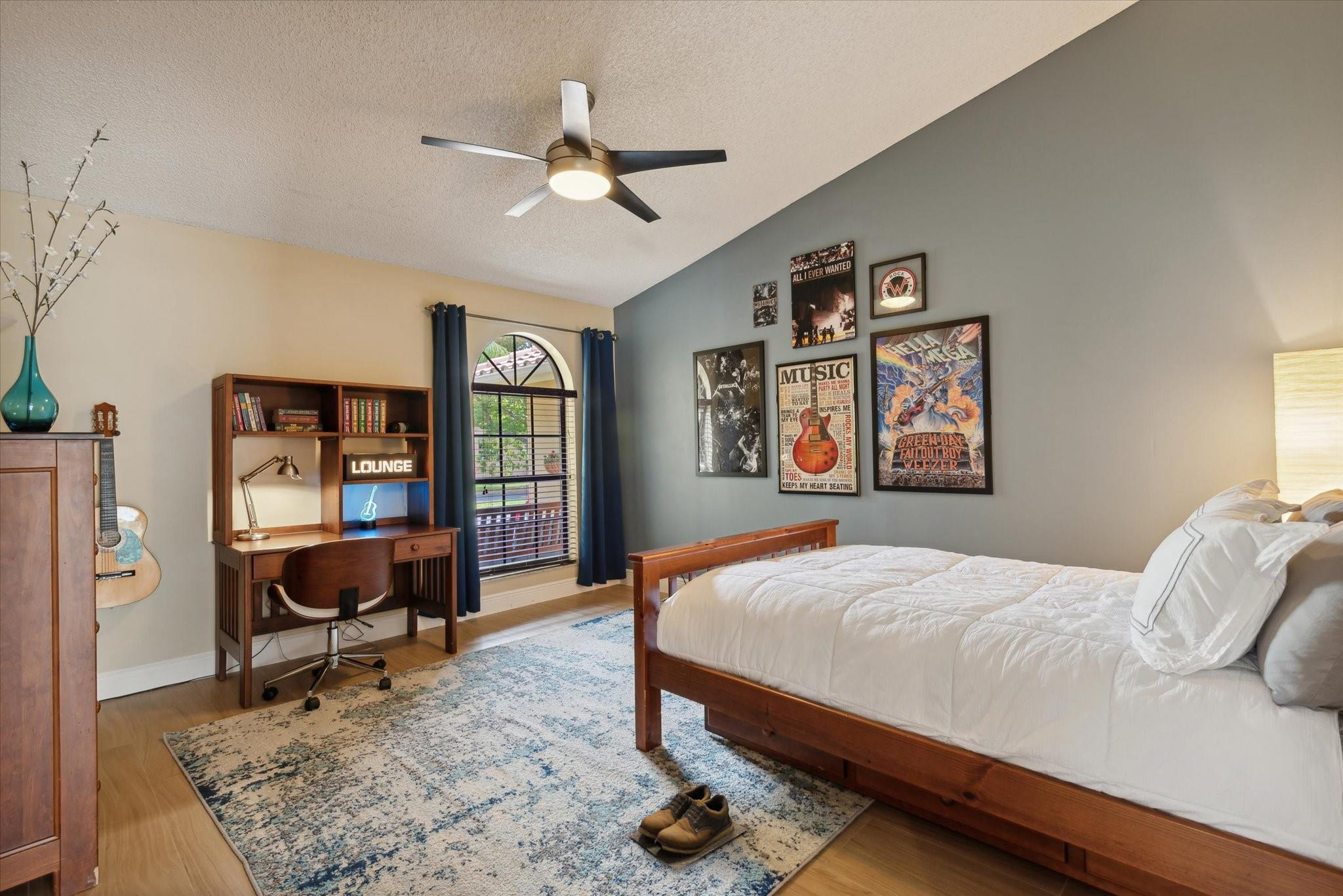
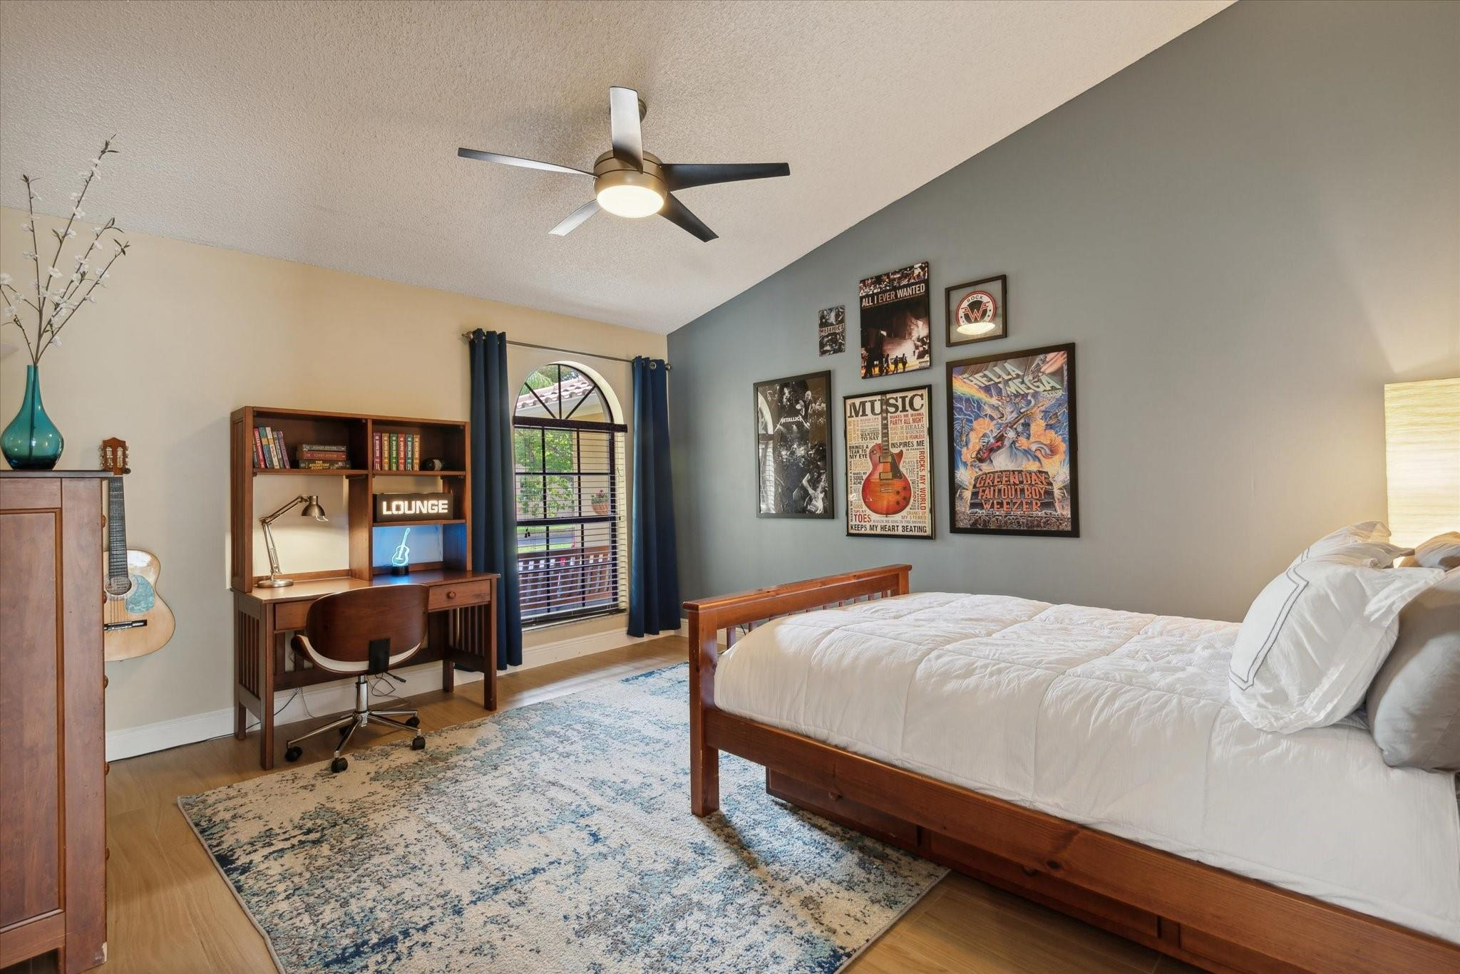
- shoes [629,783,748,870]
